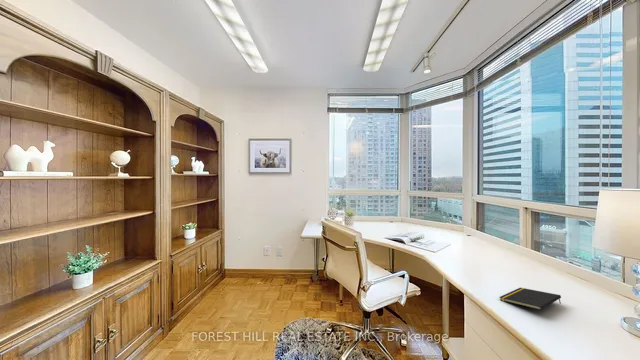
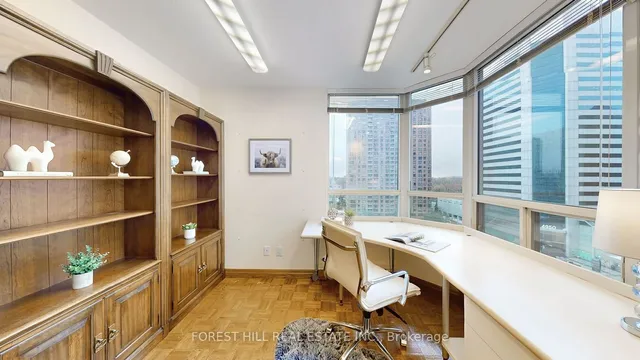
- notepad [499,287,562,311]
